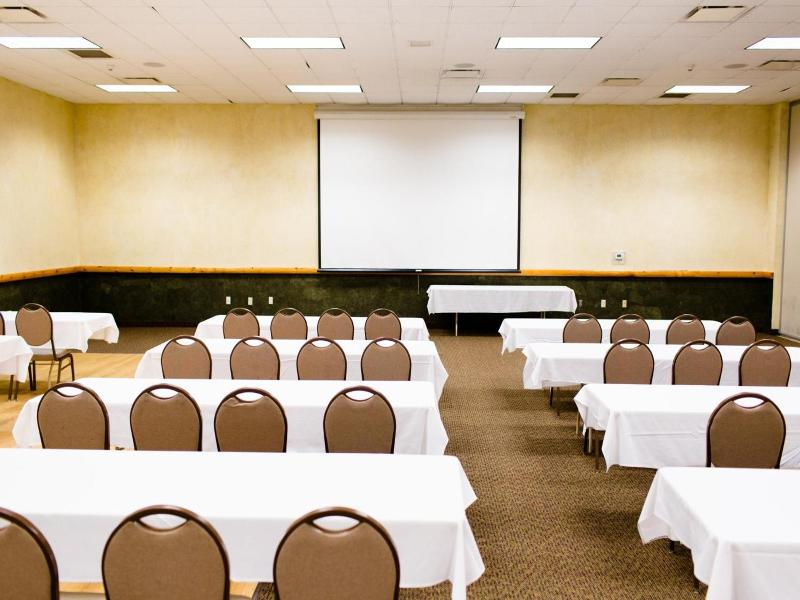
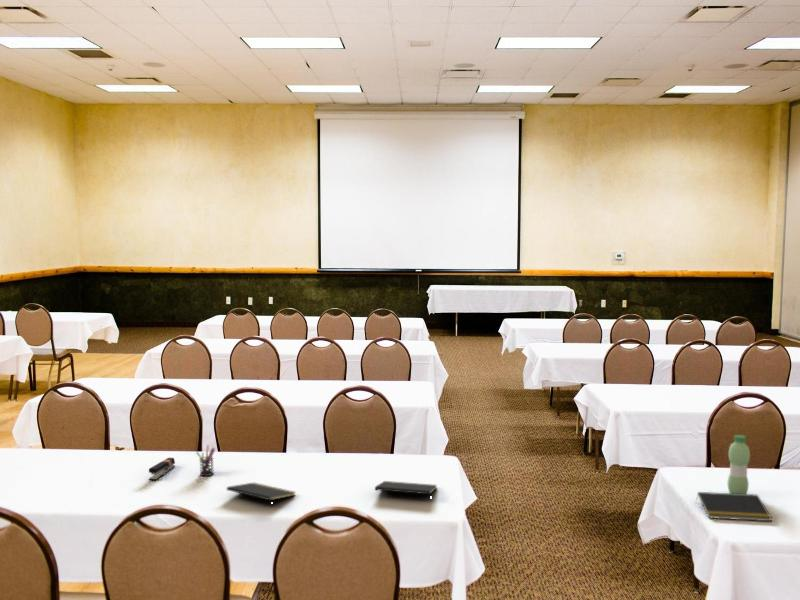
+ water bottle [726,434,751,494]
+ pen holder [195,444,216,477]
+ notepad [226,481,296,508]
+ stapler [148,457,176,481]
+ notepad [374,480,438,503]
+ notepad [695,491,773,522]
